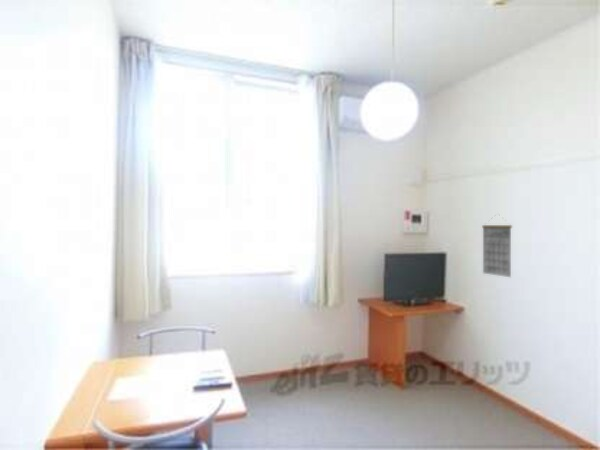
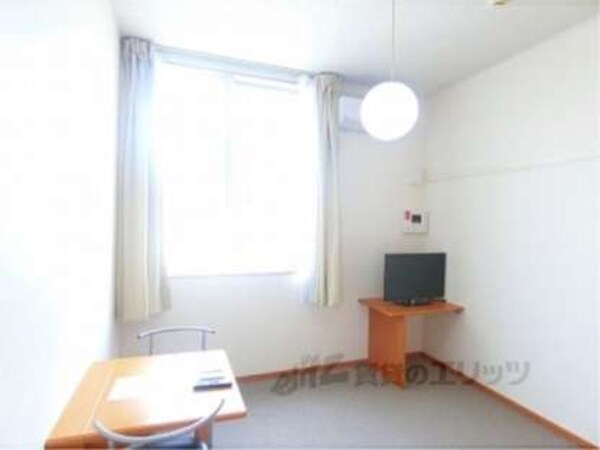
- calendar [481,212,513,278]
